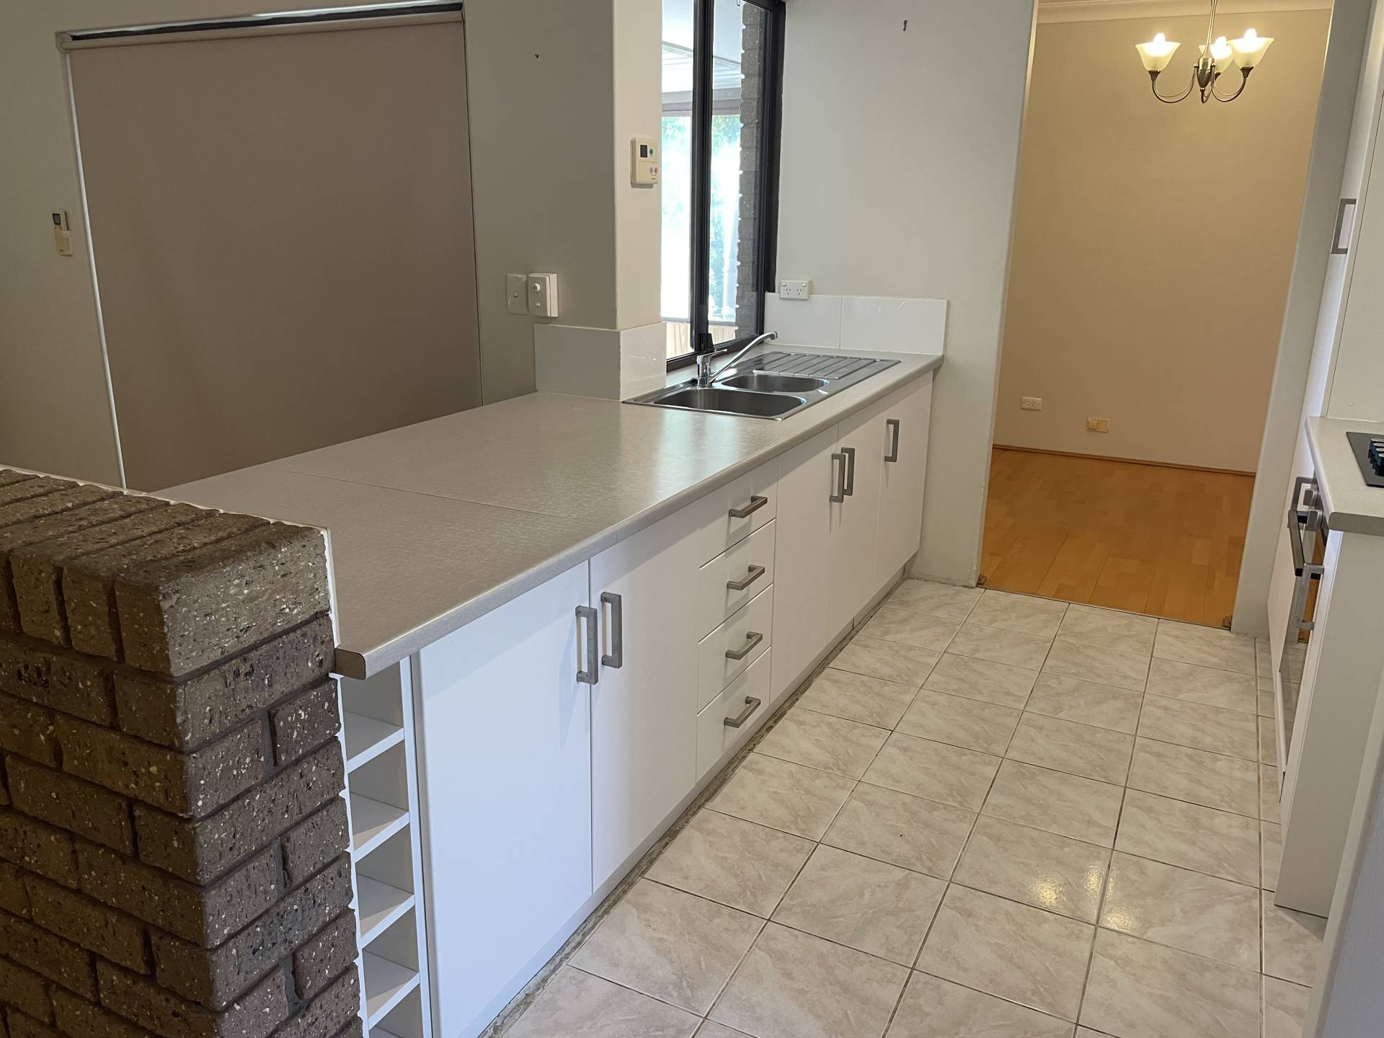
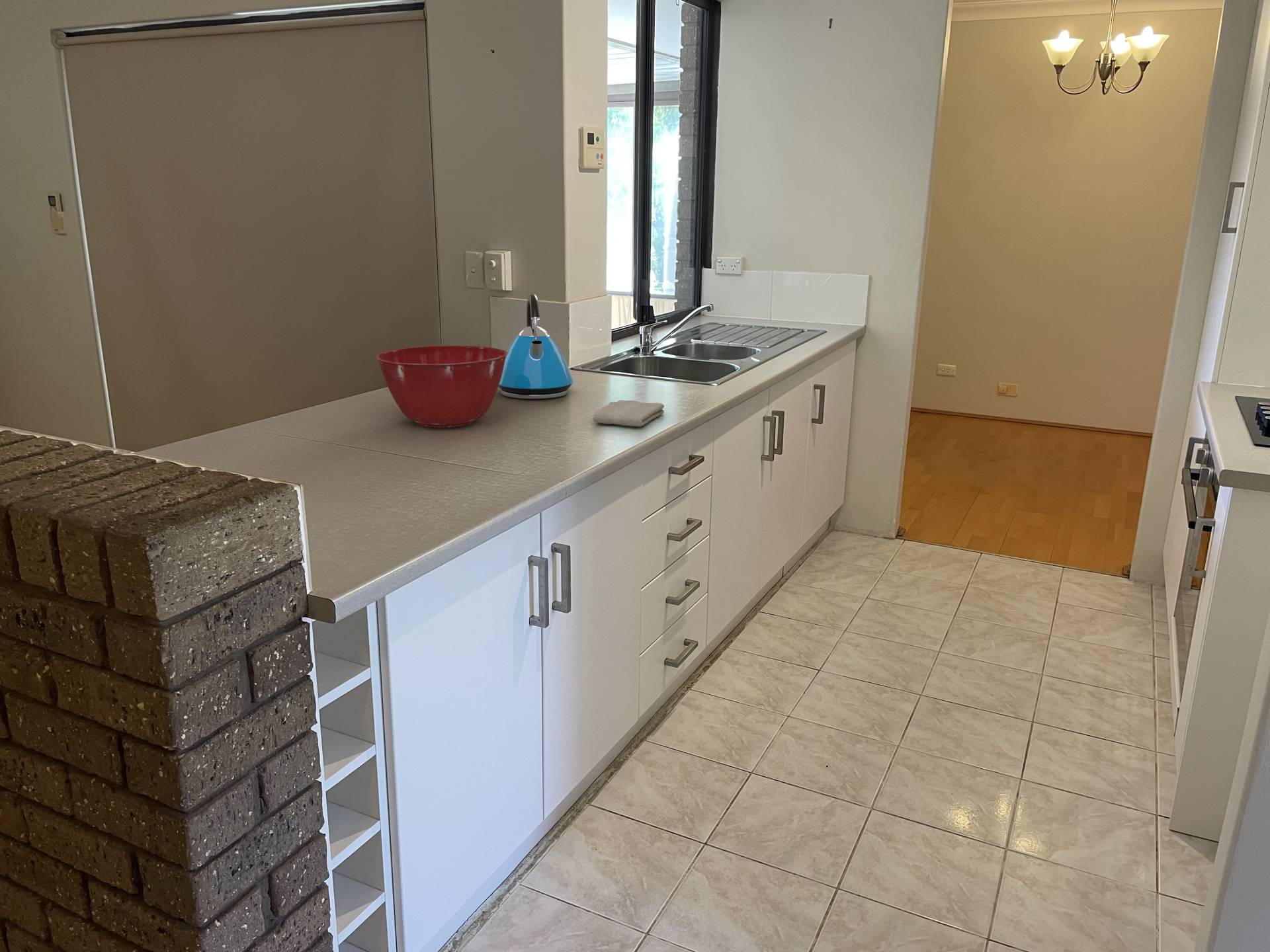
+ mixing bowl [376,345,507,428]
+ washcloth [593,399,665,427]
+ kettle [498,294,573,400]
